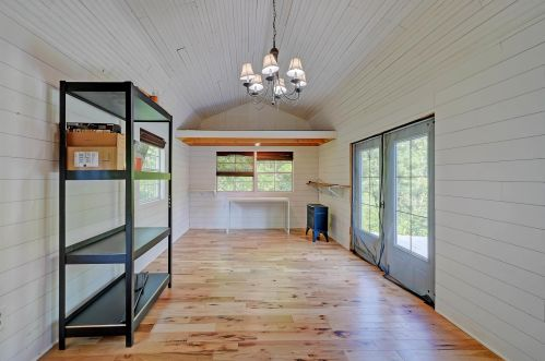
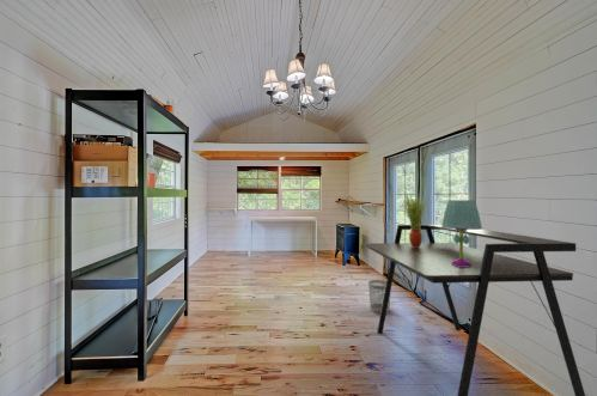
+ potted plant [401,194,427,248]
+ table lamp [441,199,483,267]
+ desk [364,224,586,396]
+ wastebasket [367,279,392,315]
